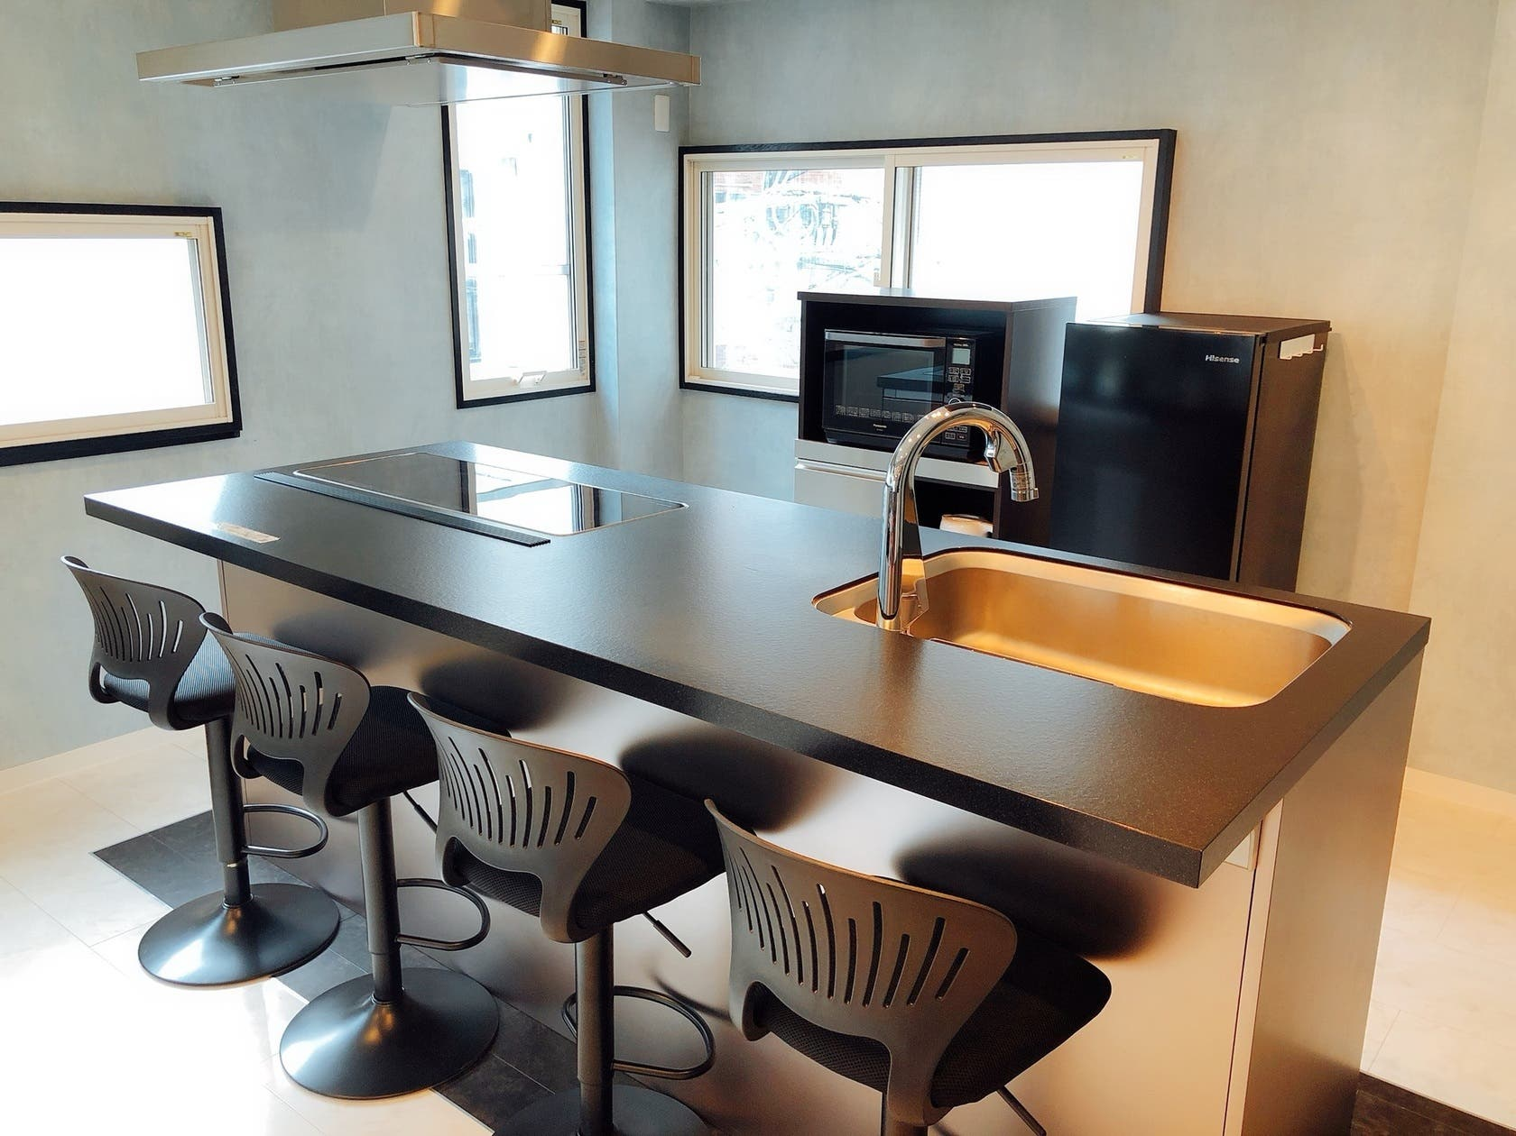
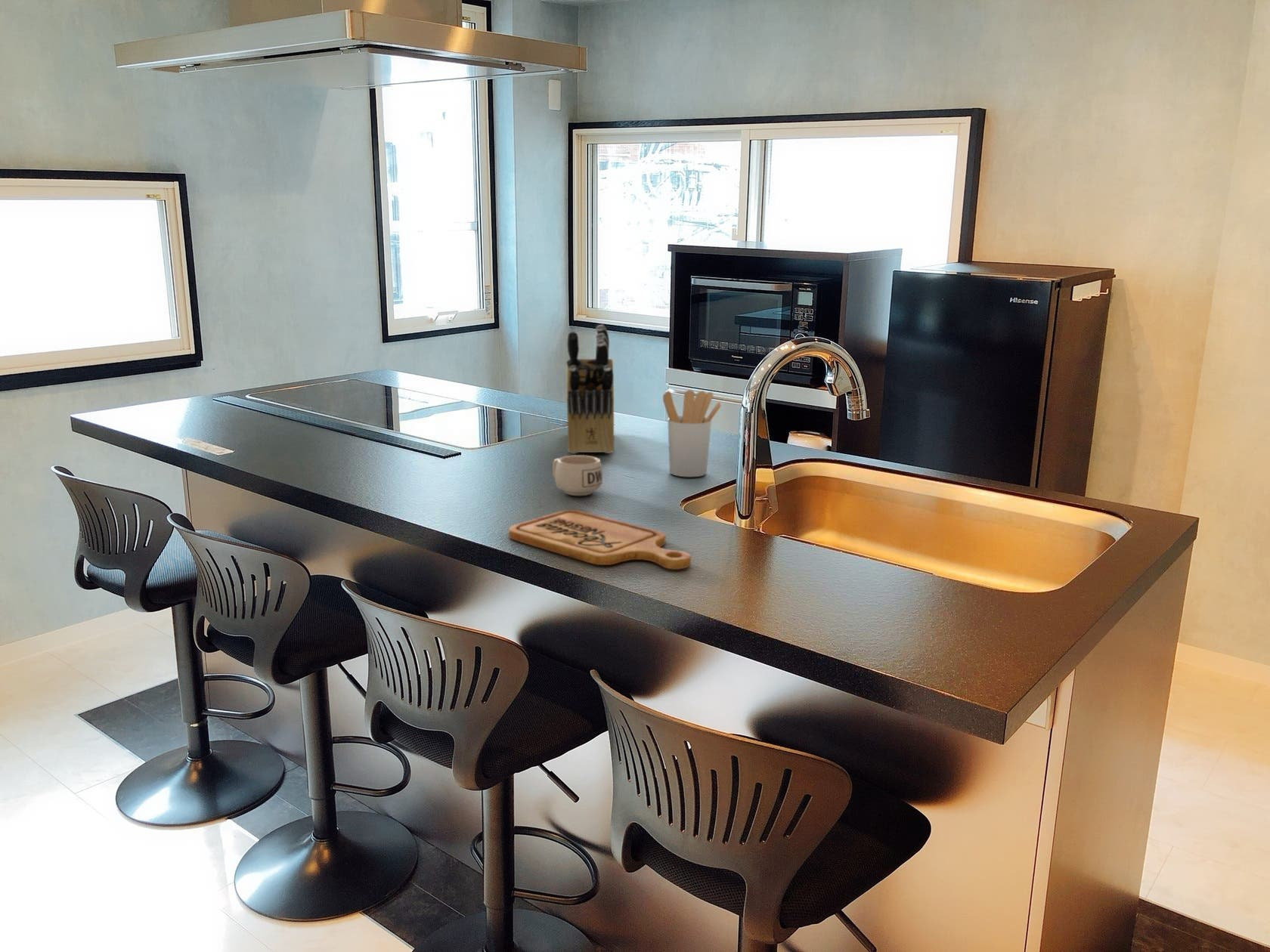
+ cutting board [508,509,692,570]
+ mug [552,454,603,496]
+ utensil holder [662,389,722,478]
+ knife block [566,324,615,454]
